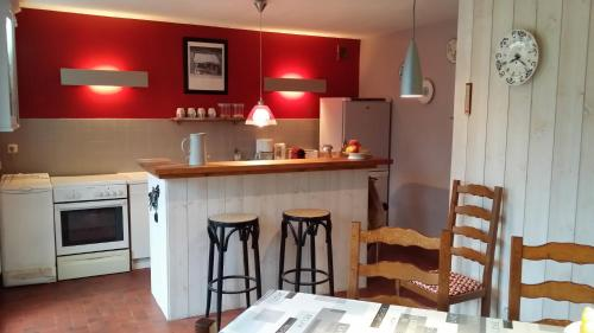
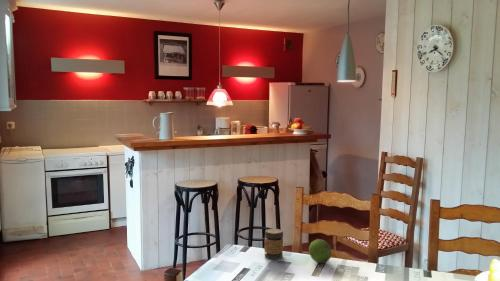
+ fruit [308,238,332,264]
+ jar [263,228,284,260]
